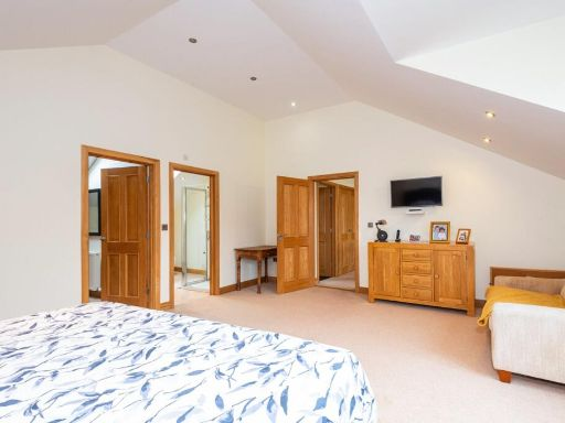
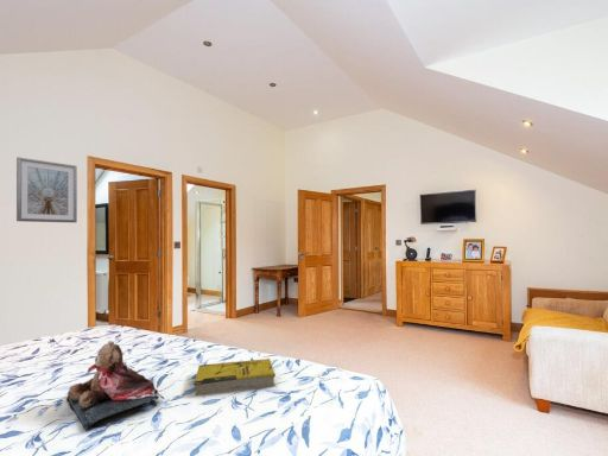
+ picture frame [15,156,78,223]
+ book [194,357,277,397]
+ teddy bear [65,340,165,432]
